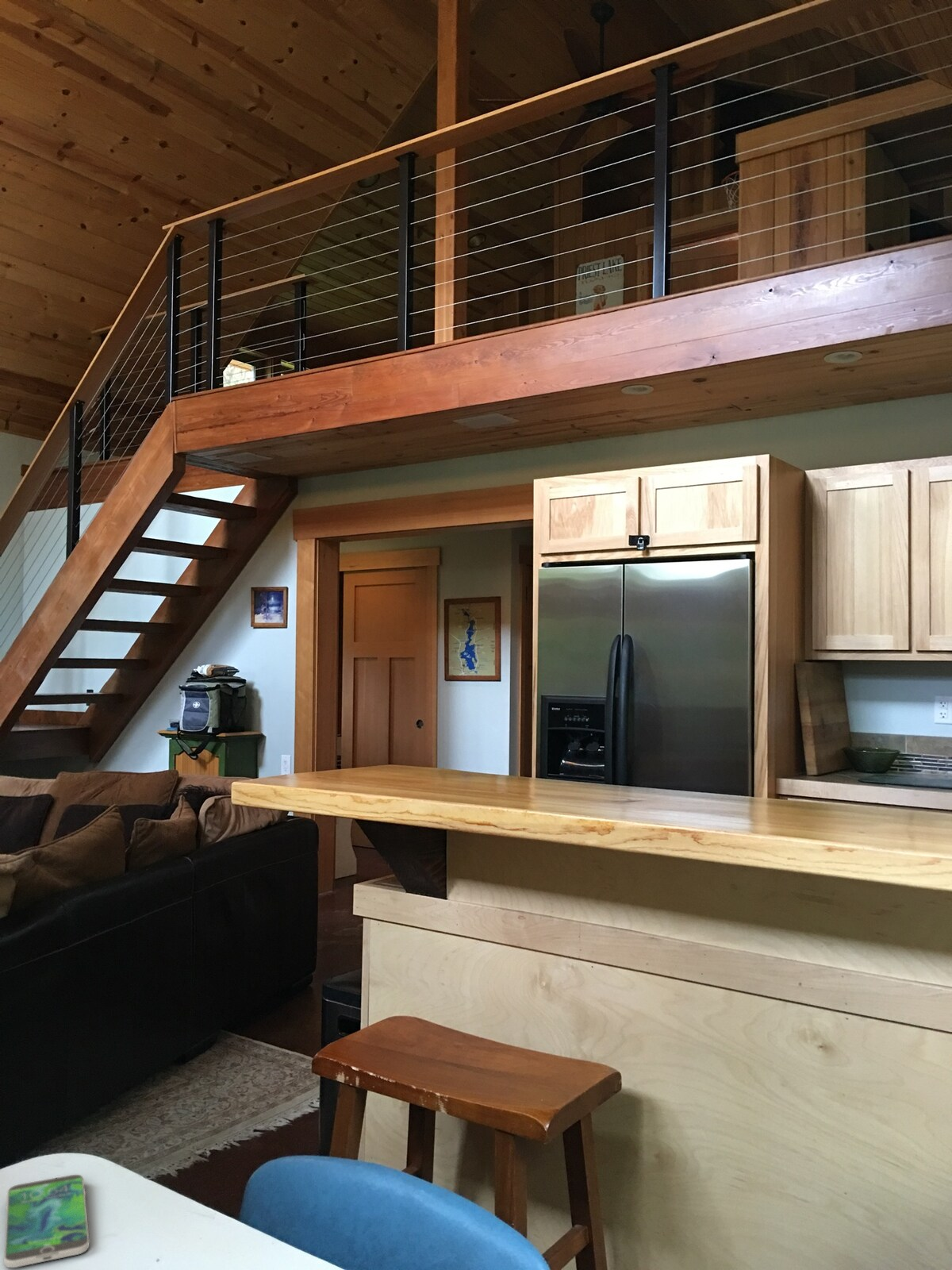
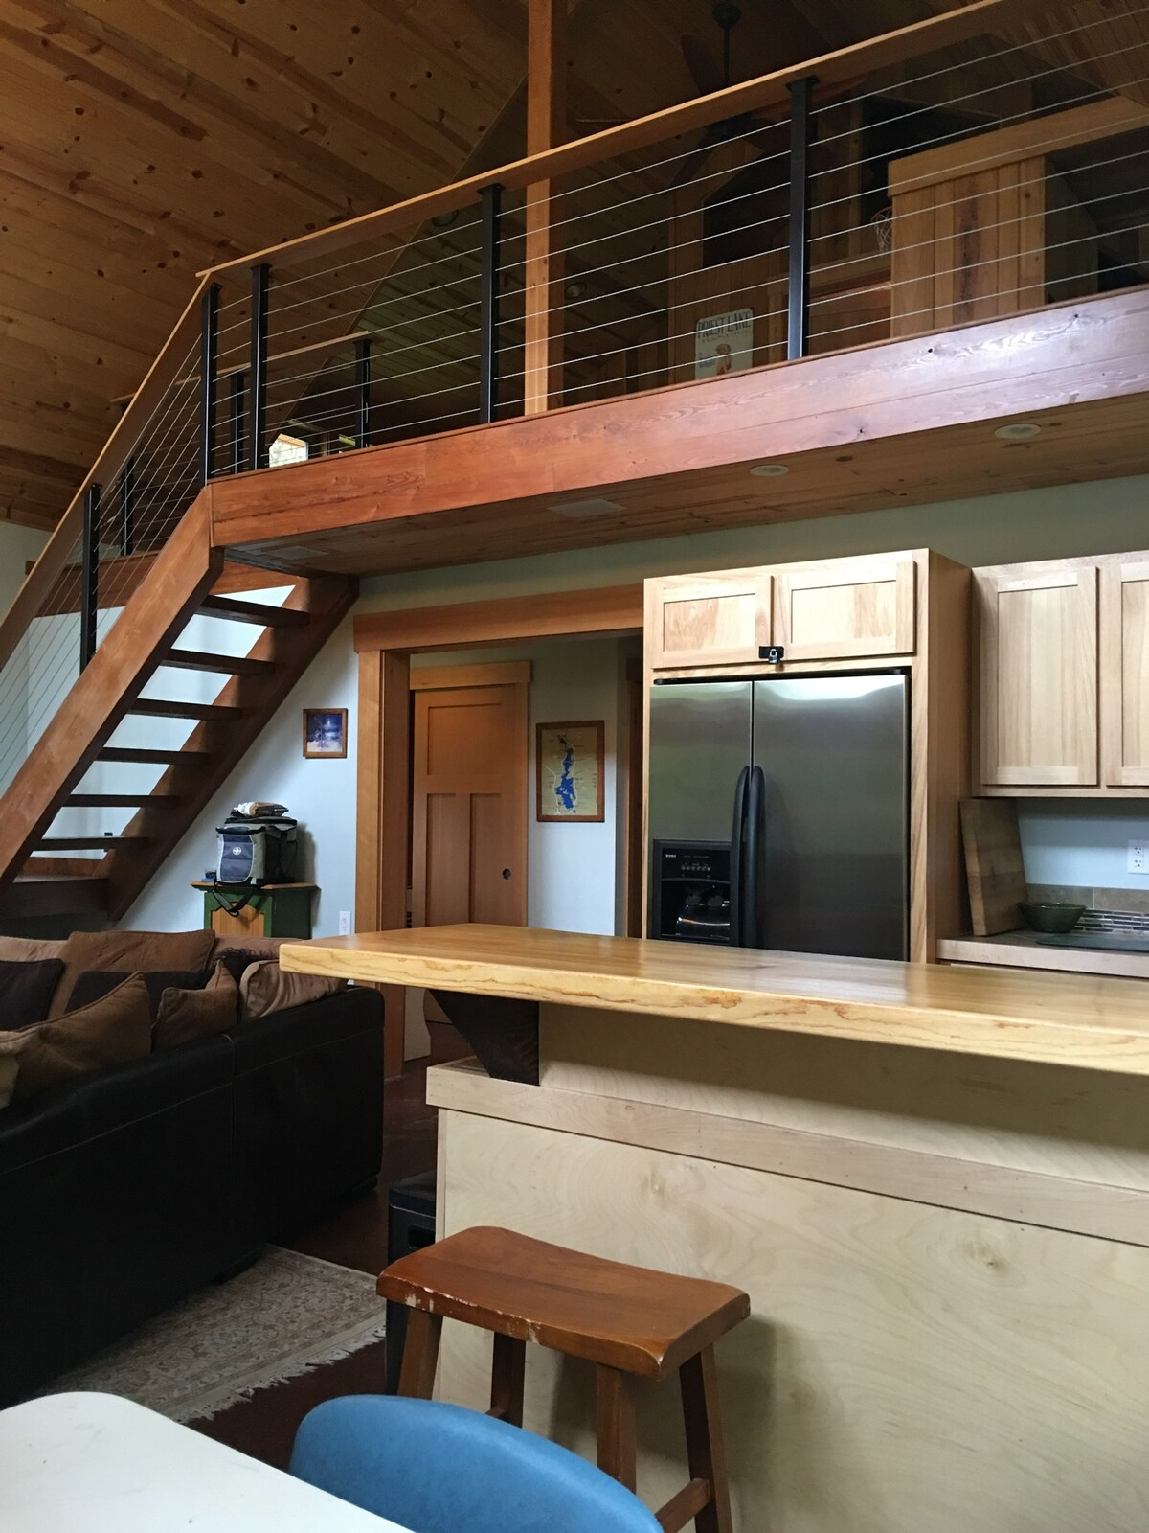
- smartphone [3,1174,90,1268]
